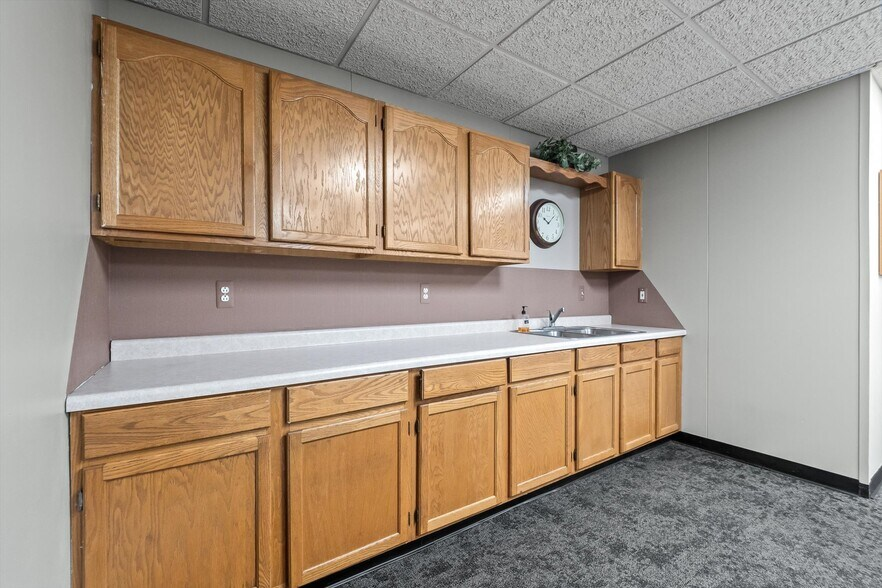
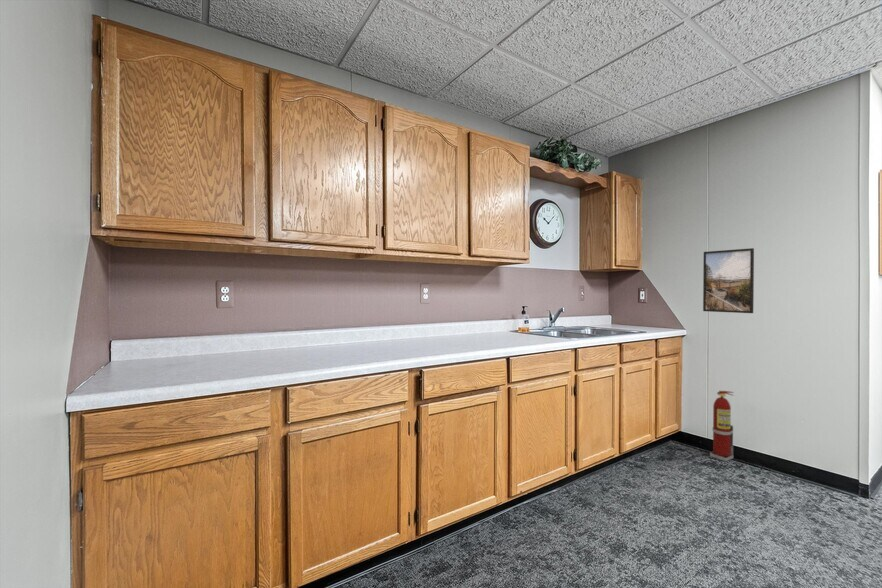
+ fire extinguisher [709,390,735,462]
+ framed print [702,247,755,314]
